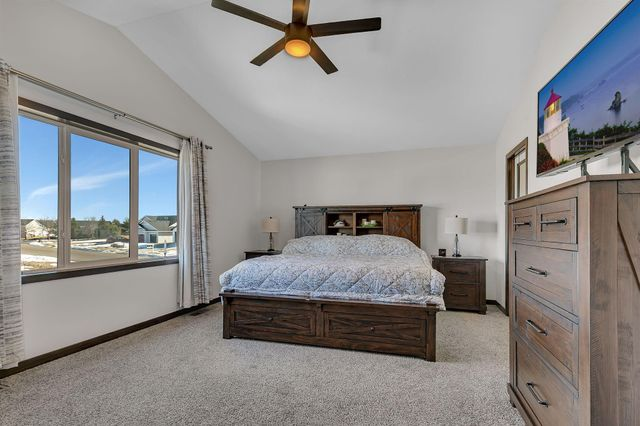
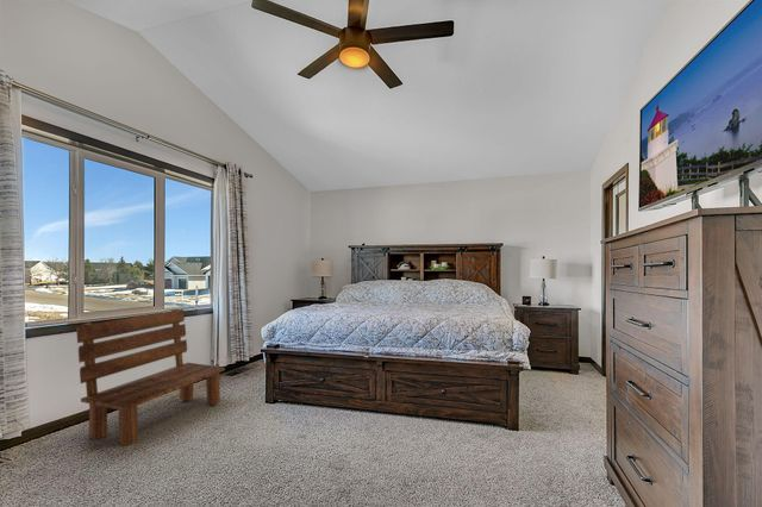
+ bench [75,308,226,447]
